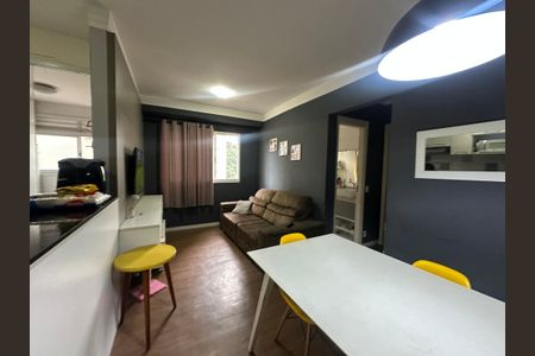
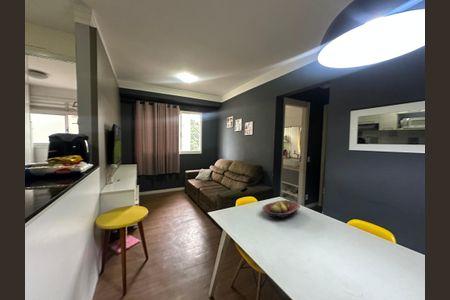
+ fruit bowl [261,199,301,219]
